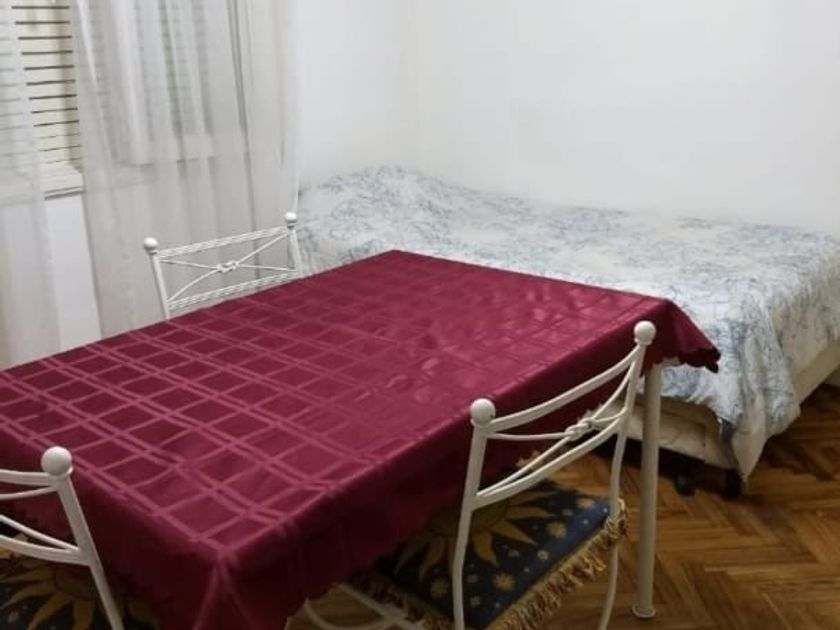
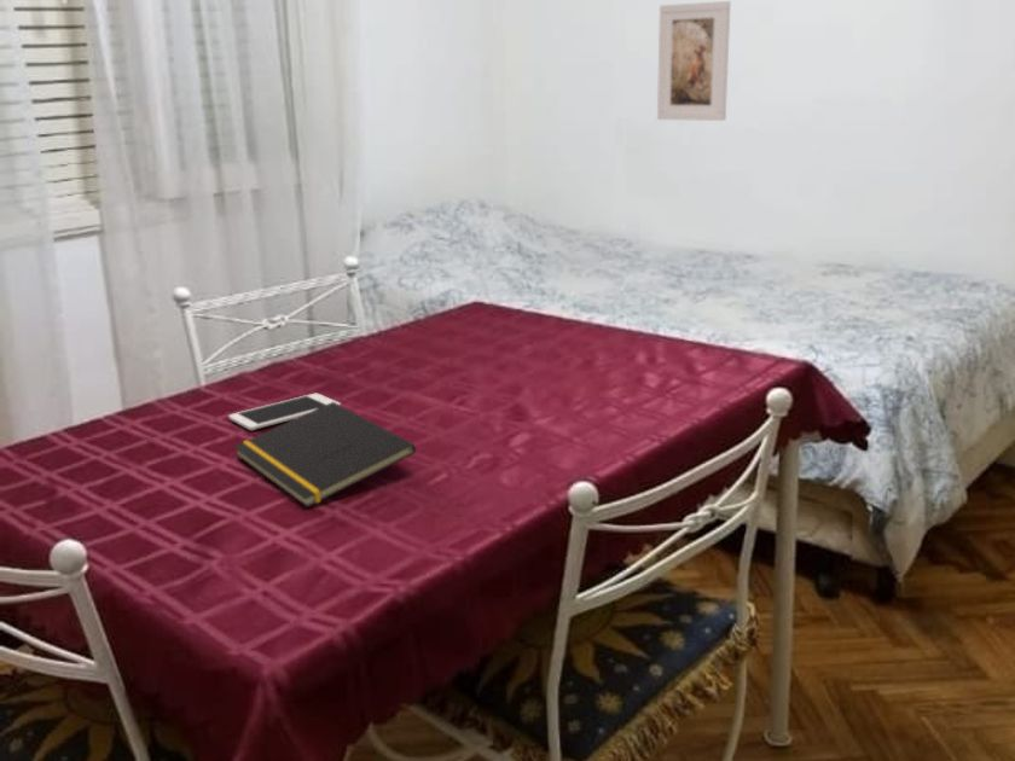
+ notepad [232,402,417,509]
+ cell phone [227,393,342,431]
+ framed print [656,0,731,122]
